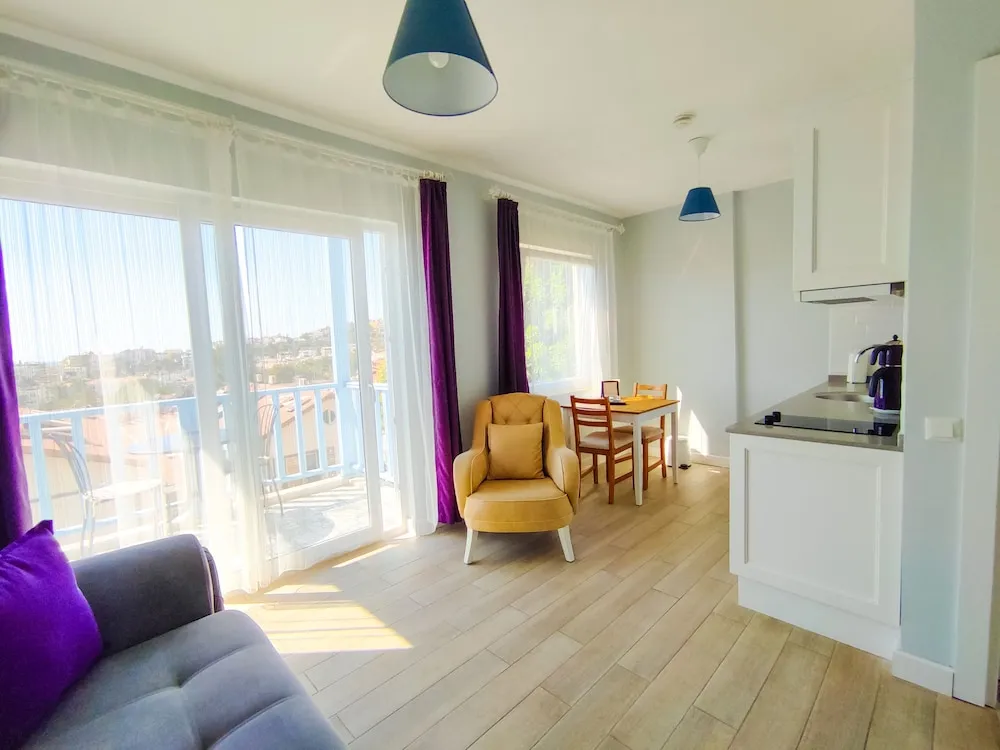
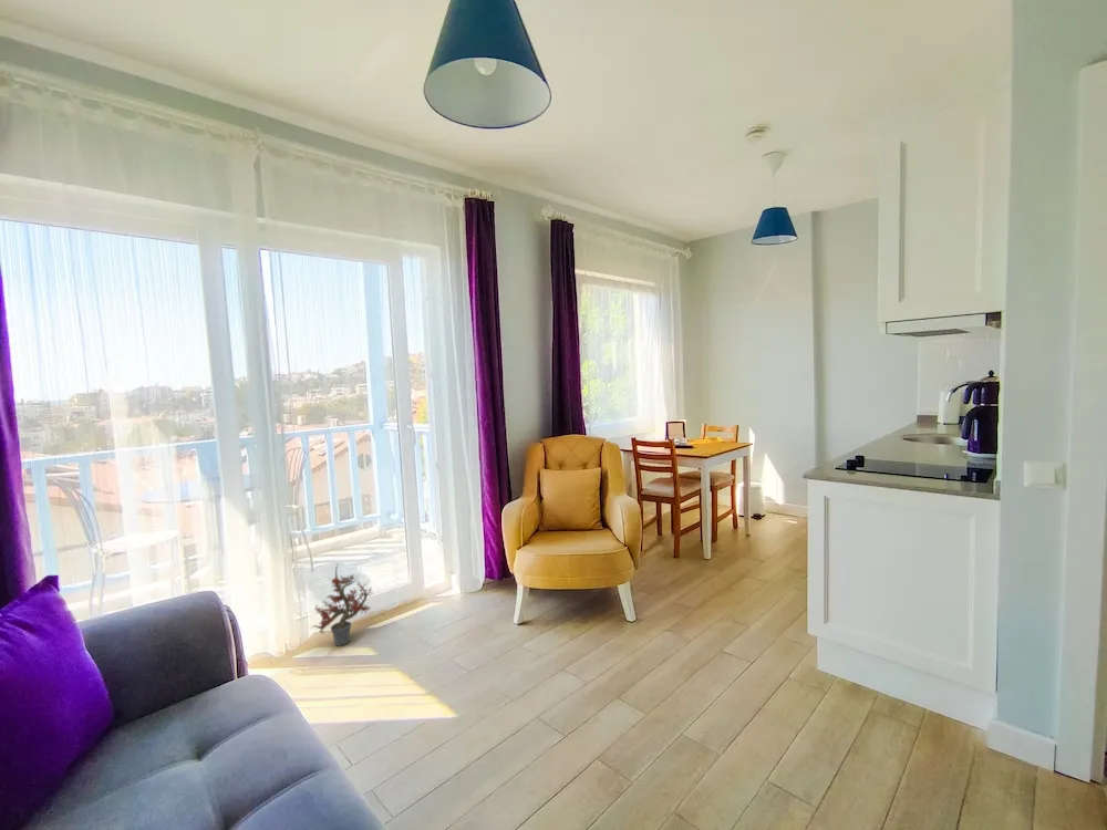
+ potted plant [310,561,374,647]
